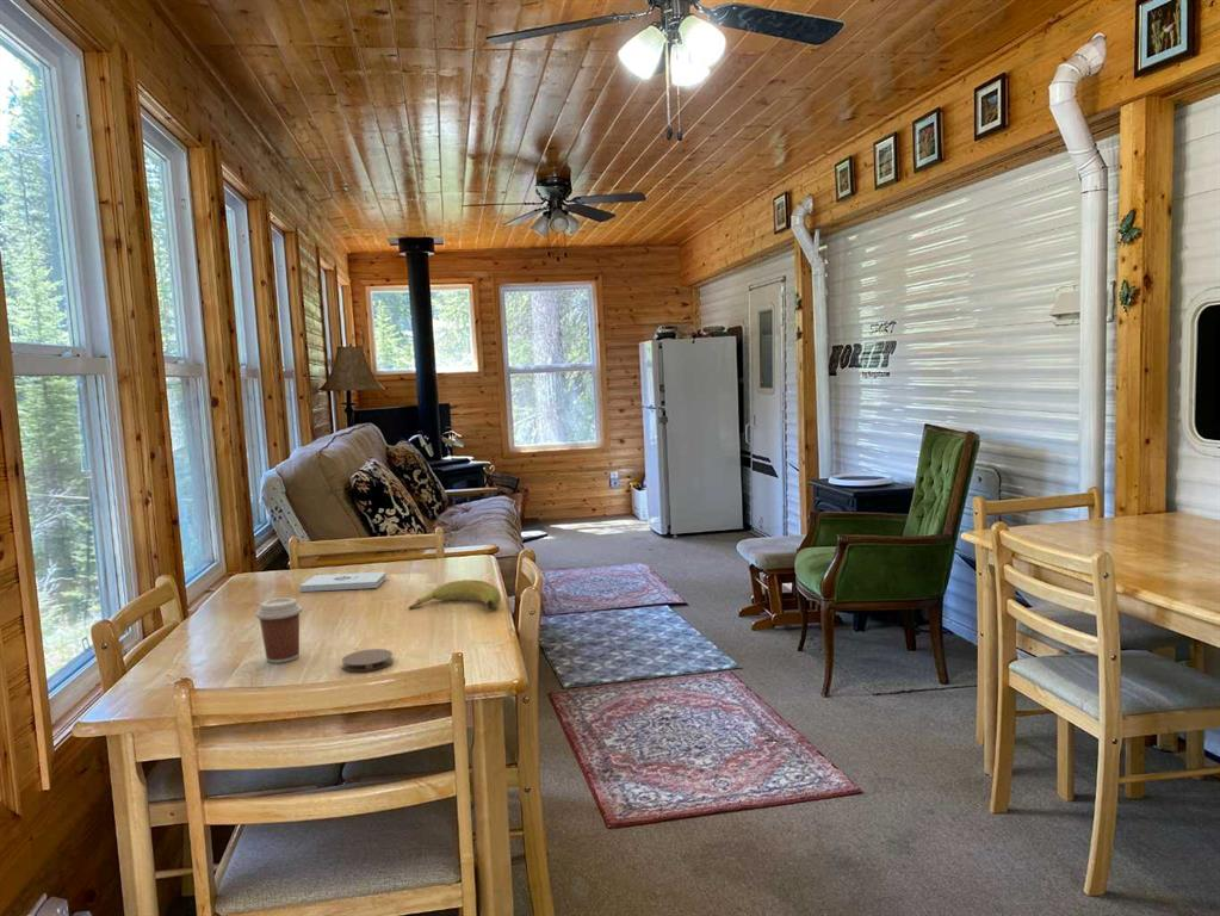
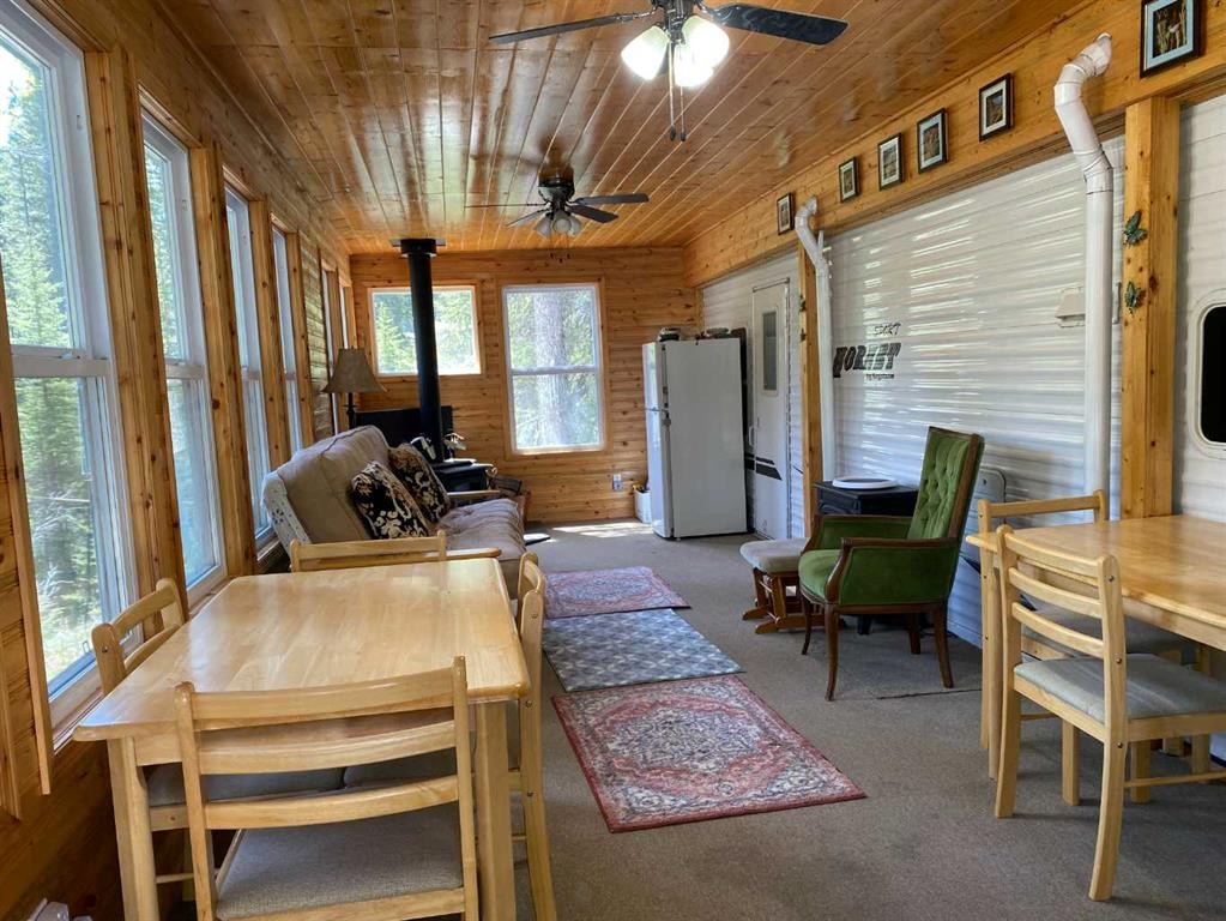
- notepad [299,571,388,593]
- banana [407,578,502,609]
- coaster [341,648,395,673]
- coffee cup [254,596,304,664]
